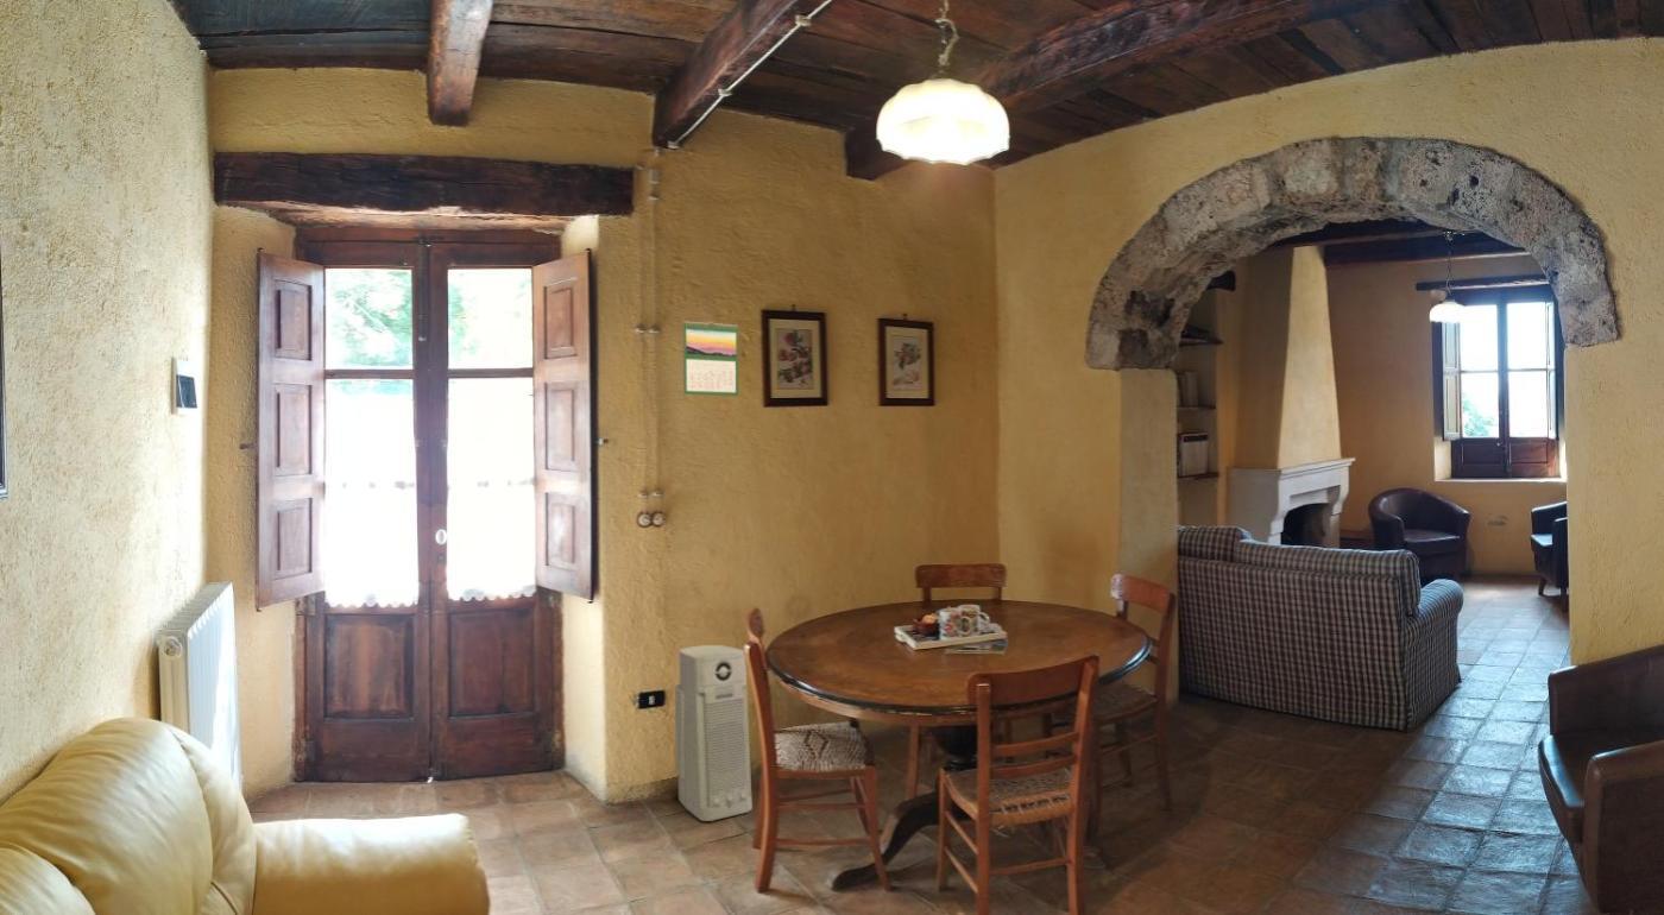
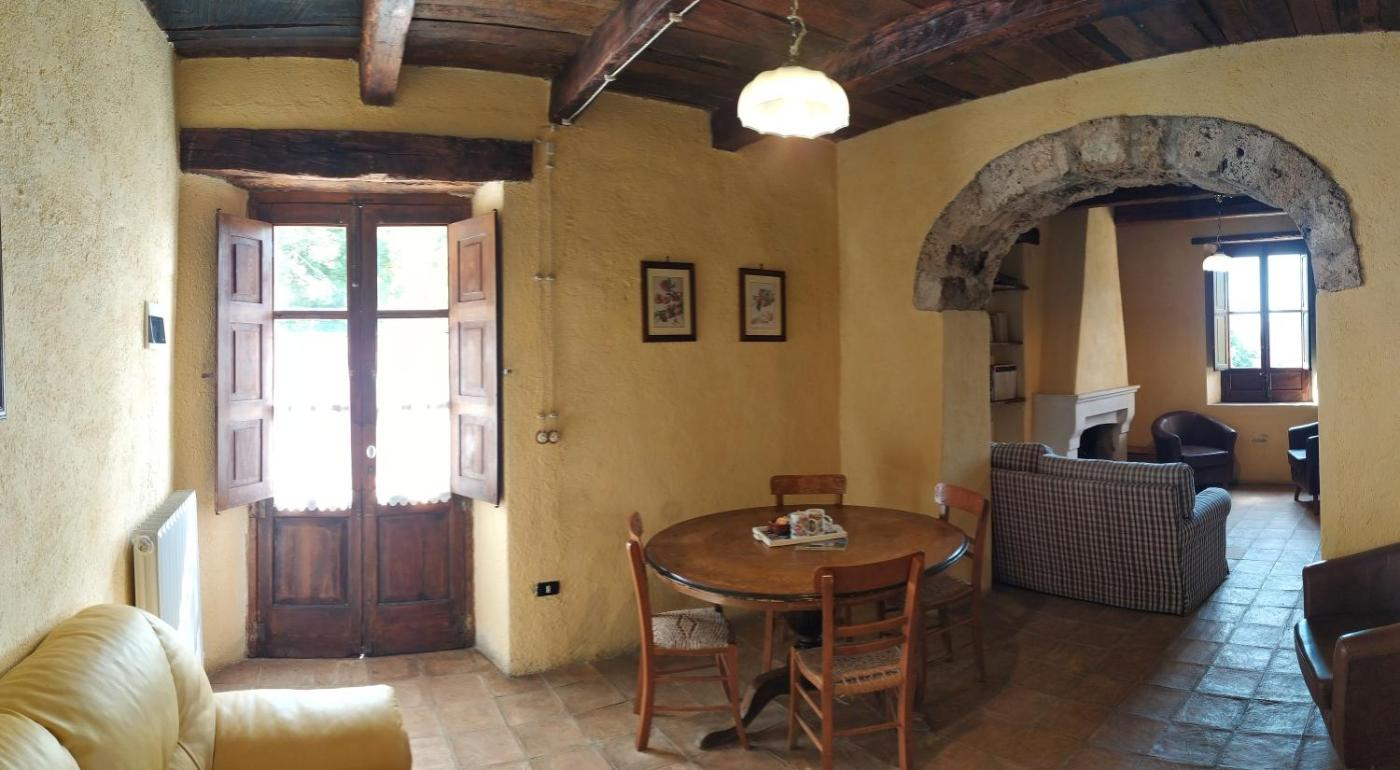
- air purifier [674,644,754,822]
- calendar [682,320,739,397]
